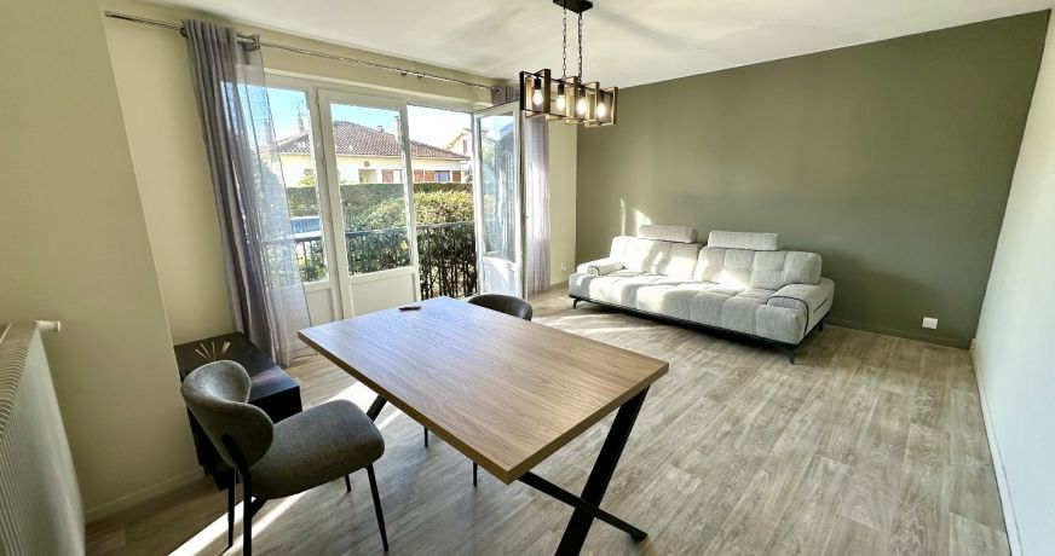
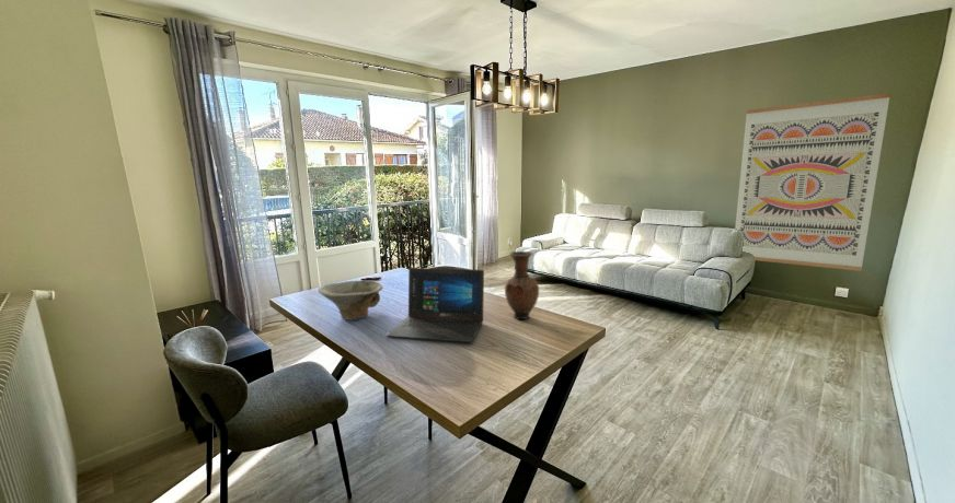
+ vase [504,250,540,320]
+ wall art [734,92,891,272]
+ bowl [318,279,384,321]
+ laptop [387,267,485,343]
